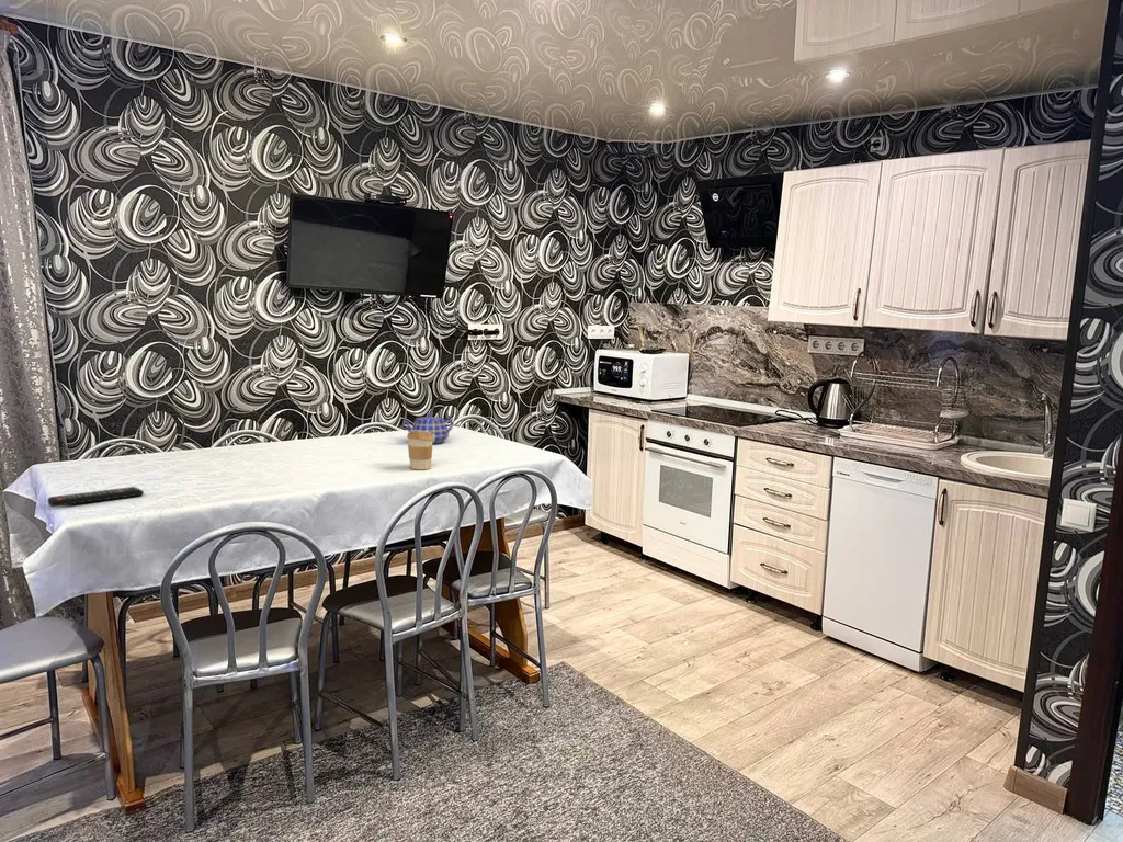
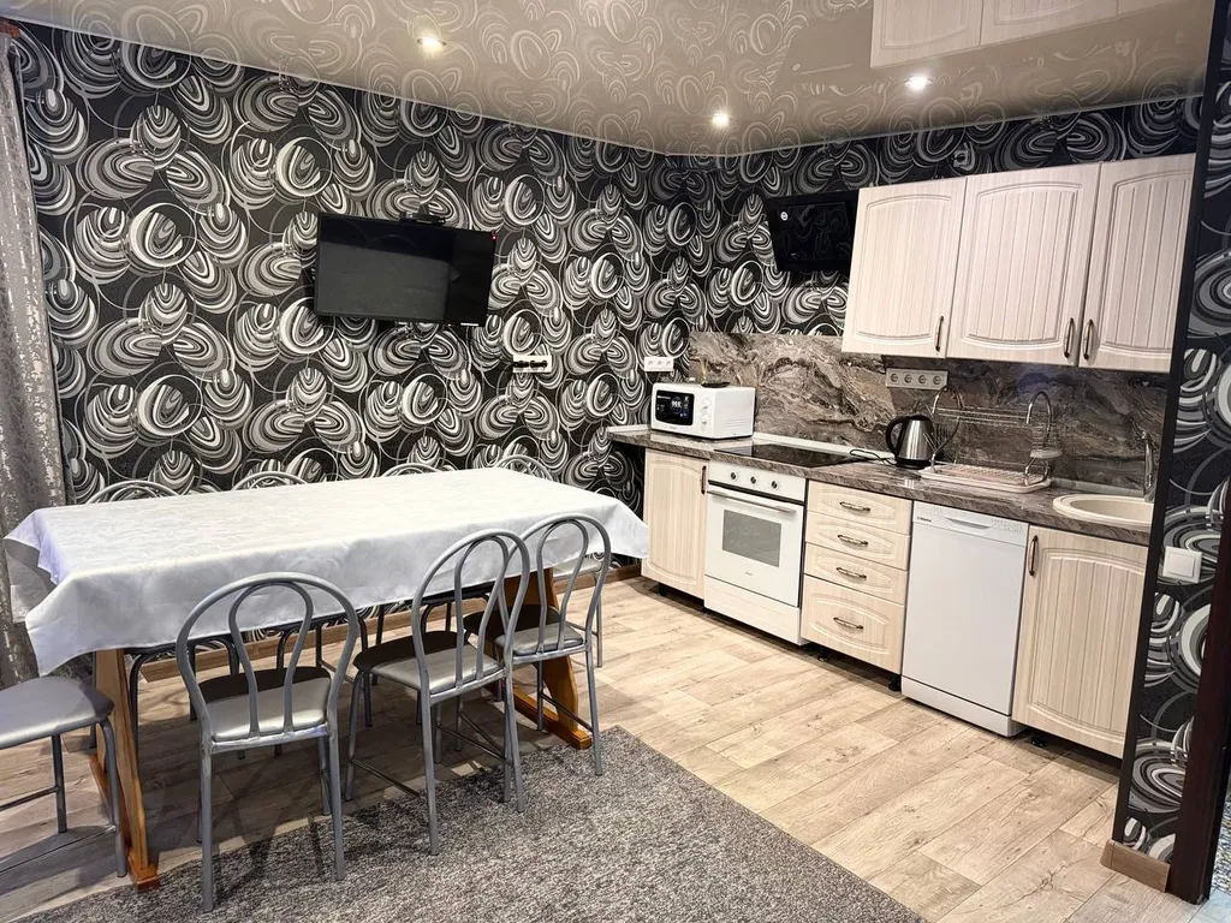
- teapot [401,411,455,445]
- remote control [46,486,145,508]
- coffee cup [406,431,434,470]
